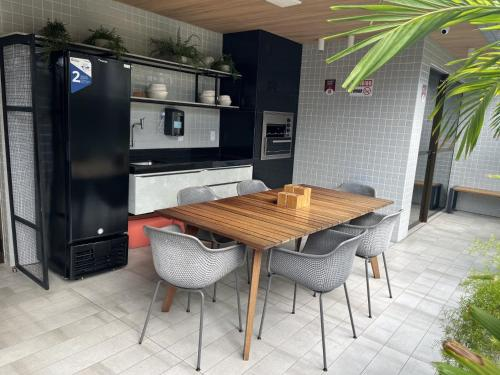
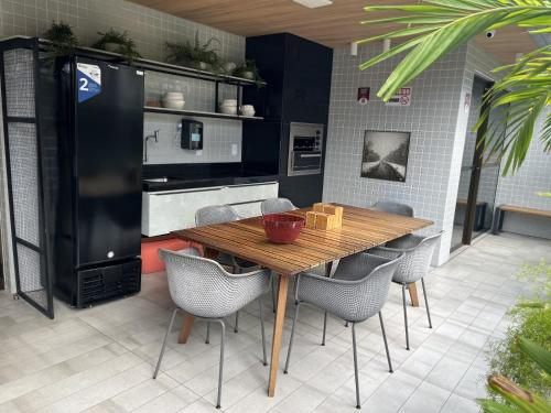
+ mixing bowl [260,213,306,244]
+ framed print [359,129,412,184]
